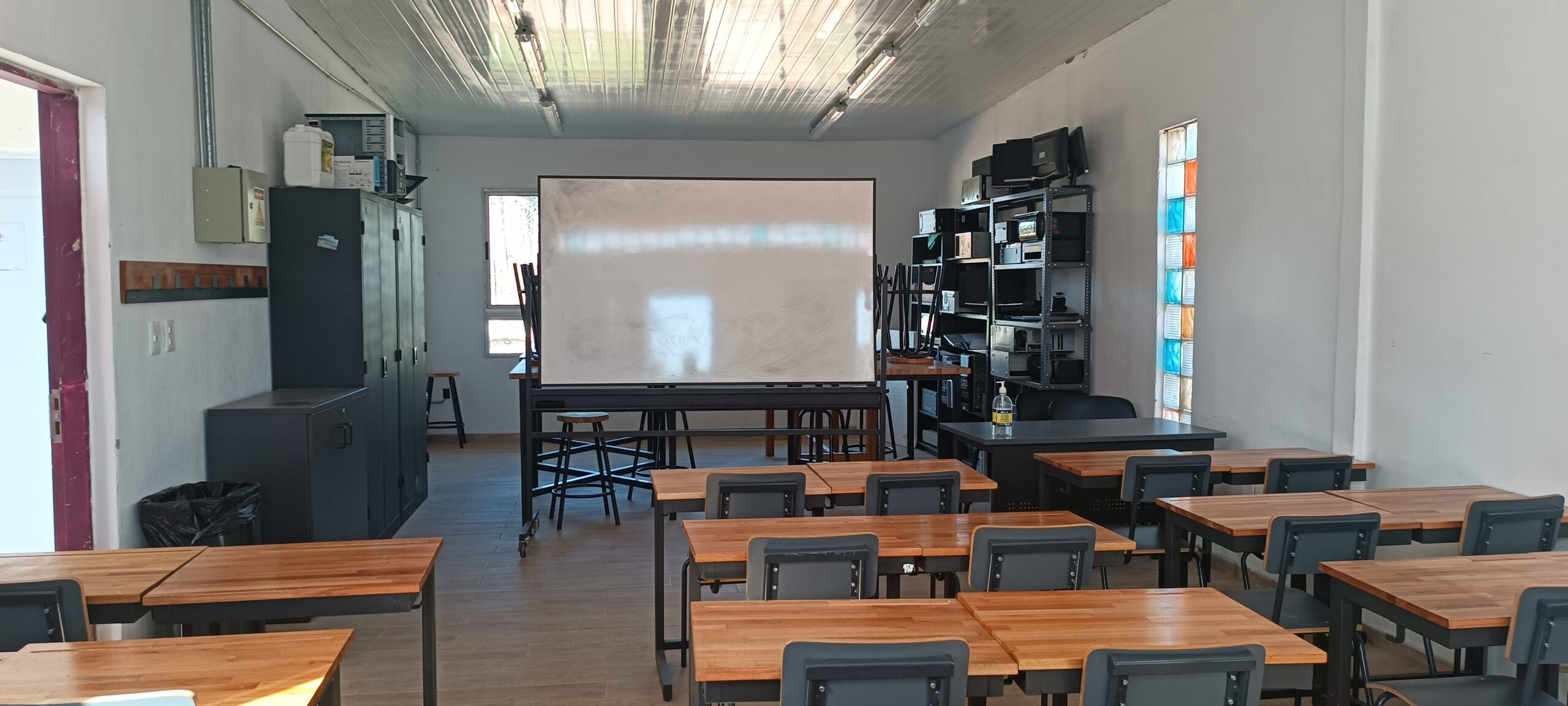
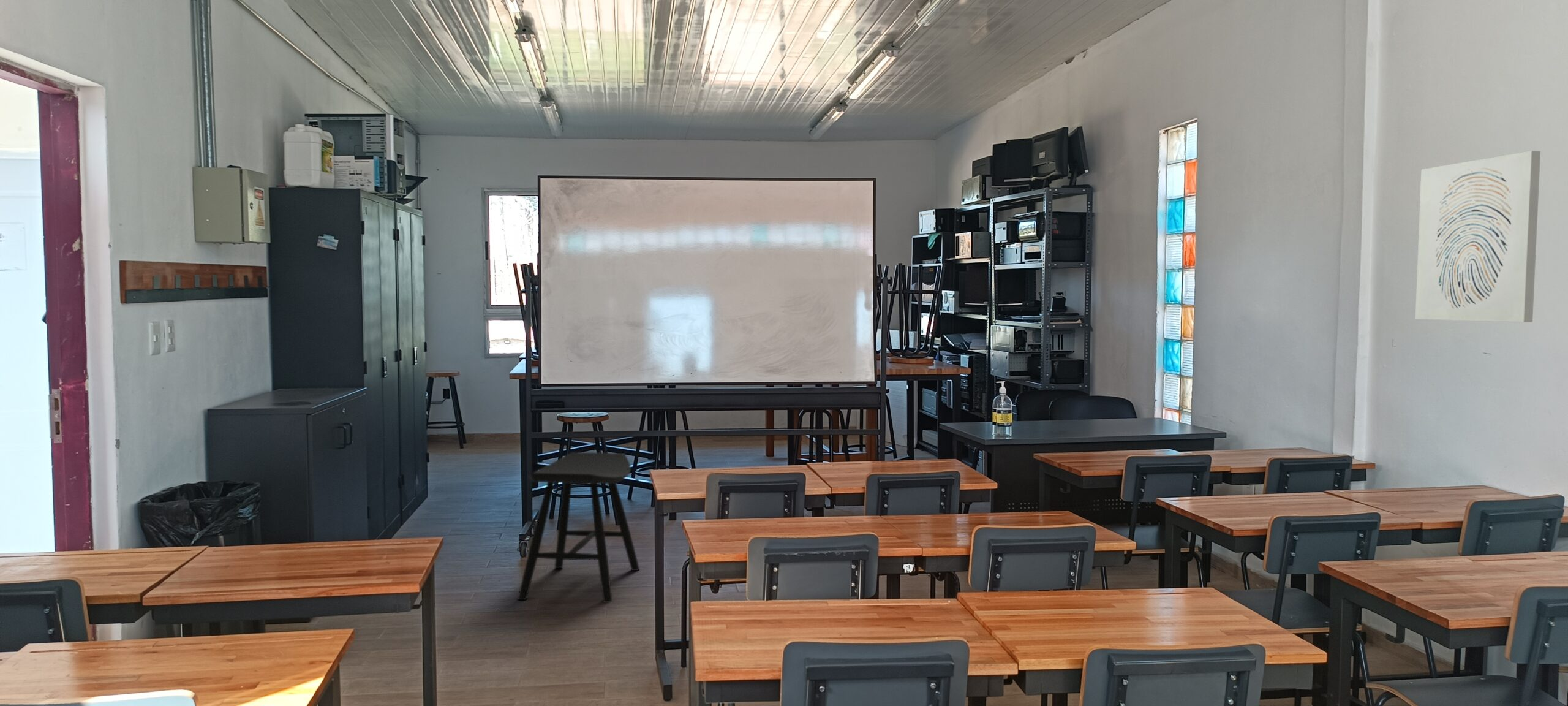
+ stool [517,452,640,603]
+ wall art [1415,150,1541,323]
